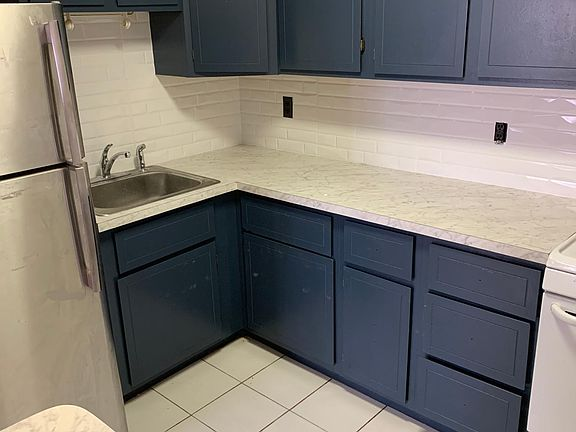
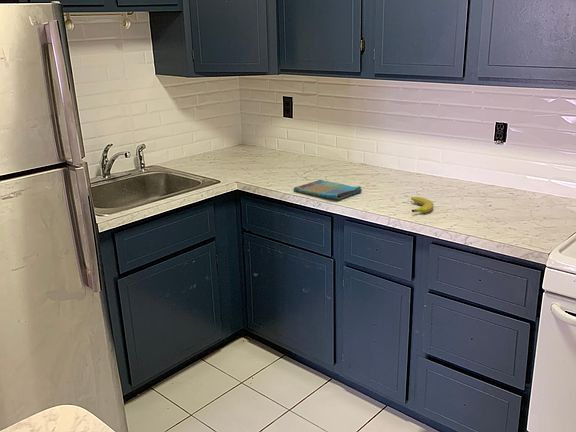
+ dish towel [293,179,363,201]
+ fruit [410,196,435,214]
